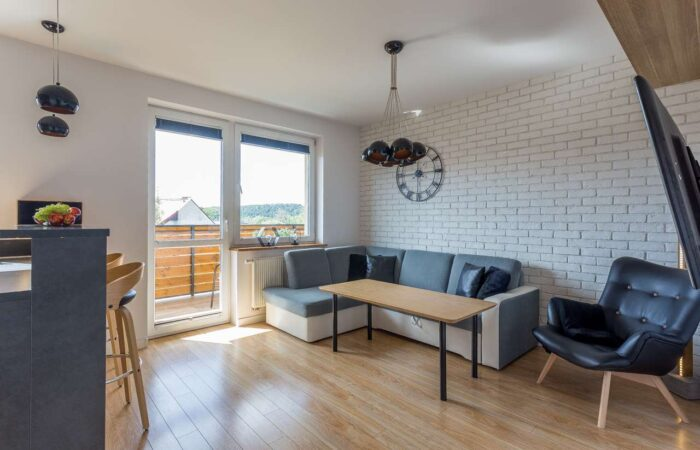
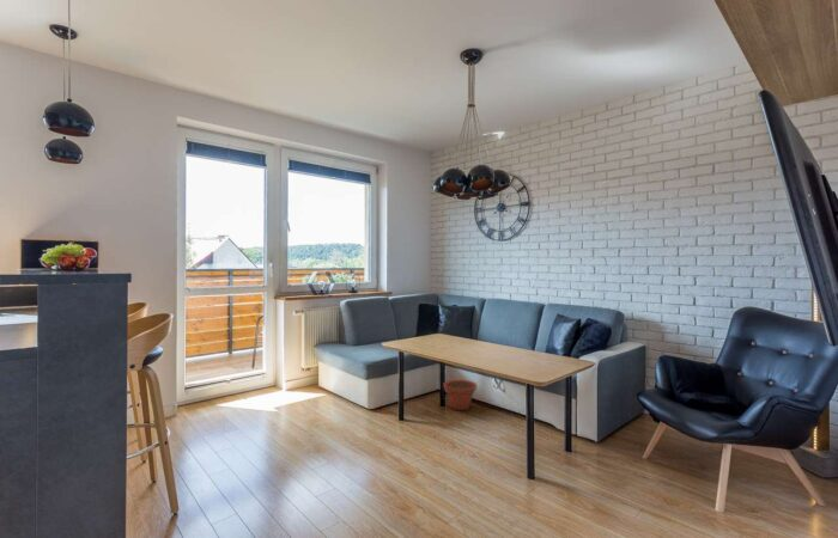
+ plant pot [442,379,478,411]
